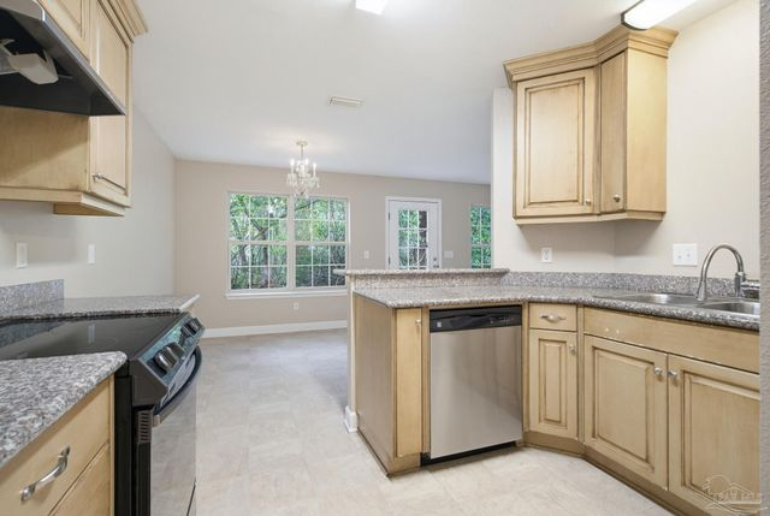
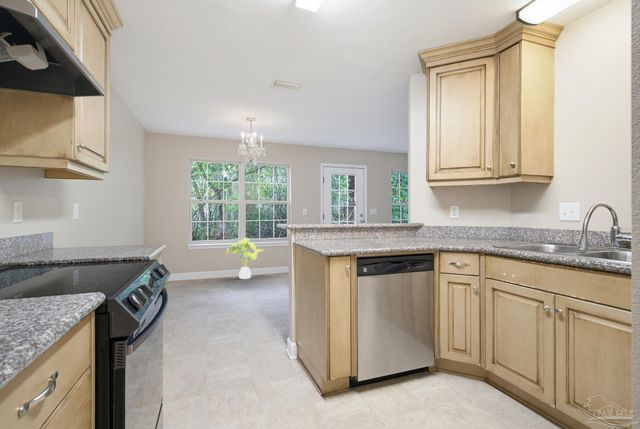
+ house plant [225,237,265,280]
